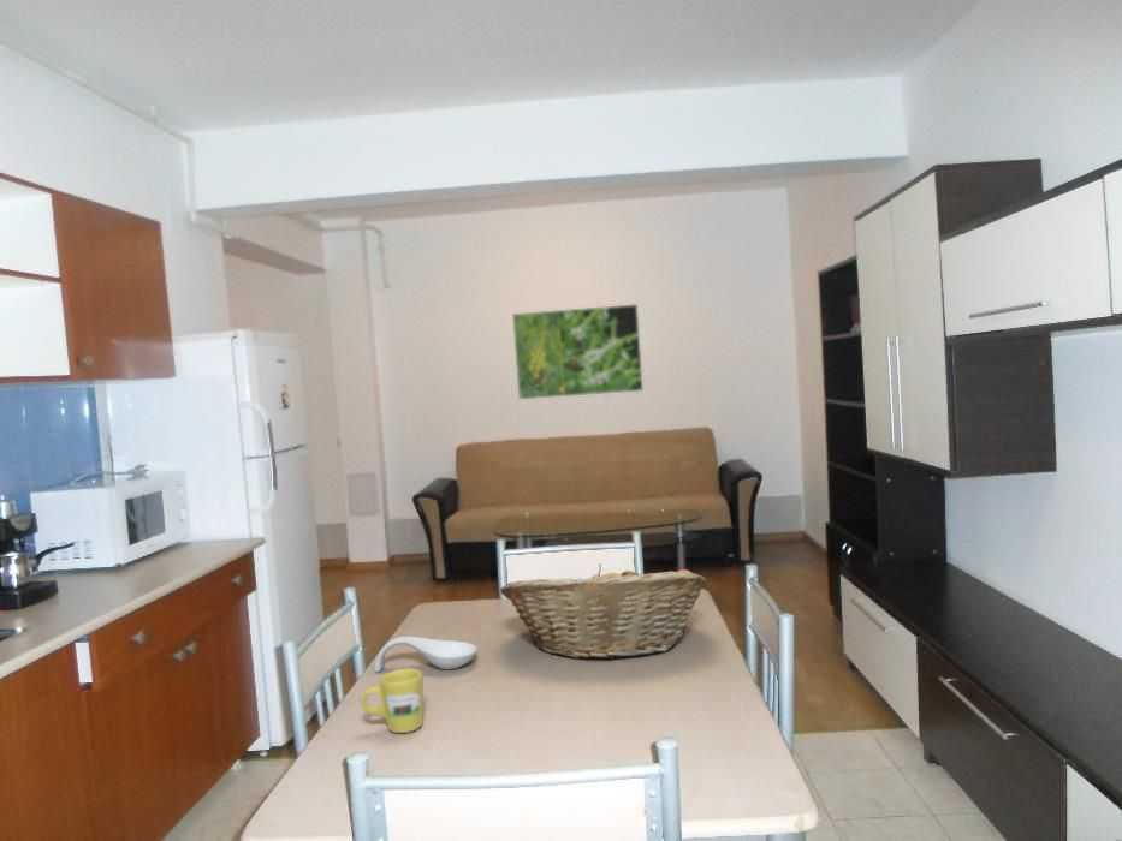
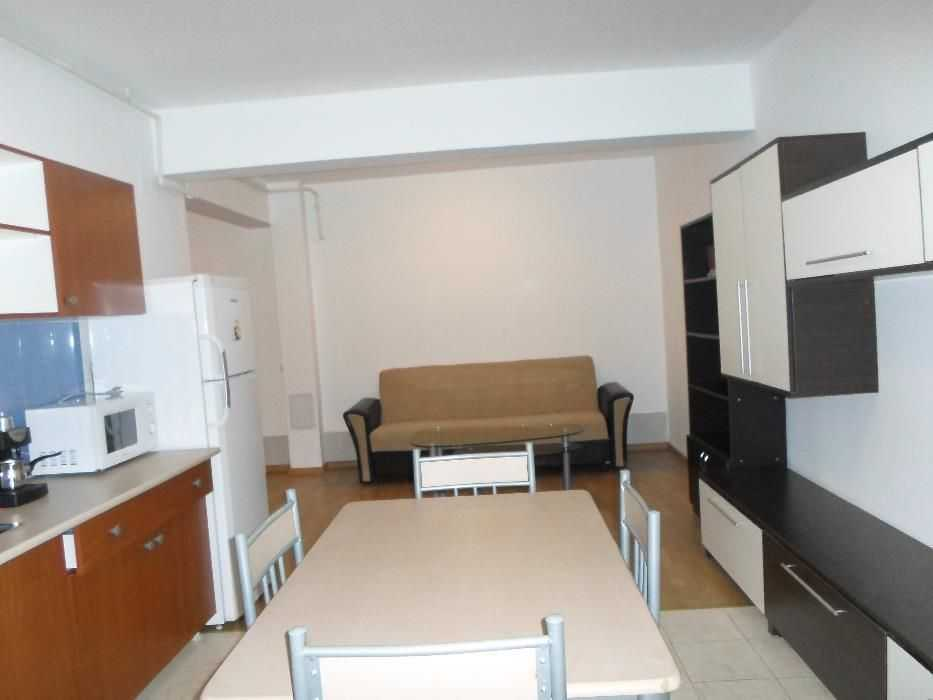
- fruit basket [499,562,707,661]
- mug [360,667,425,734]
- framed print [511,303,645,400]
- spoon rest [374,636,479,673]
